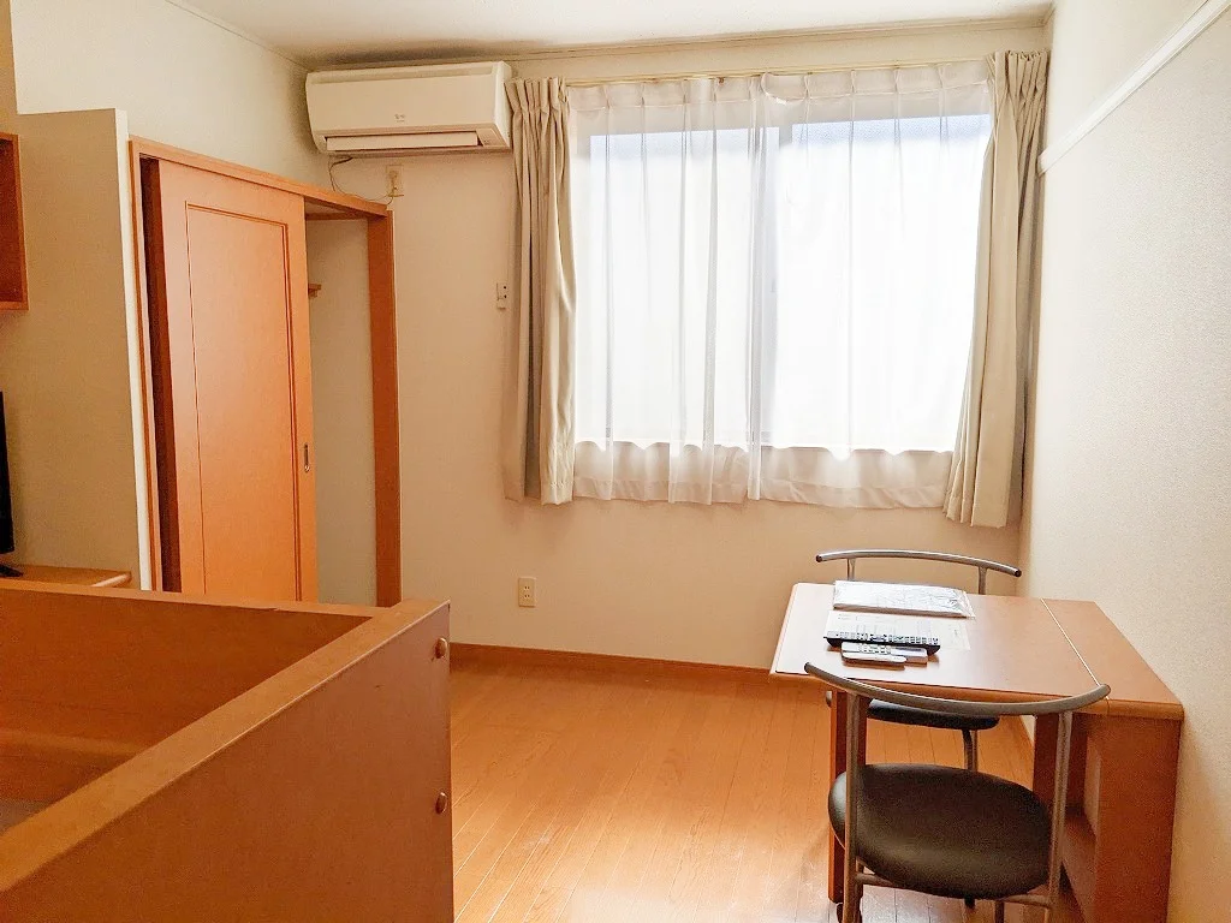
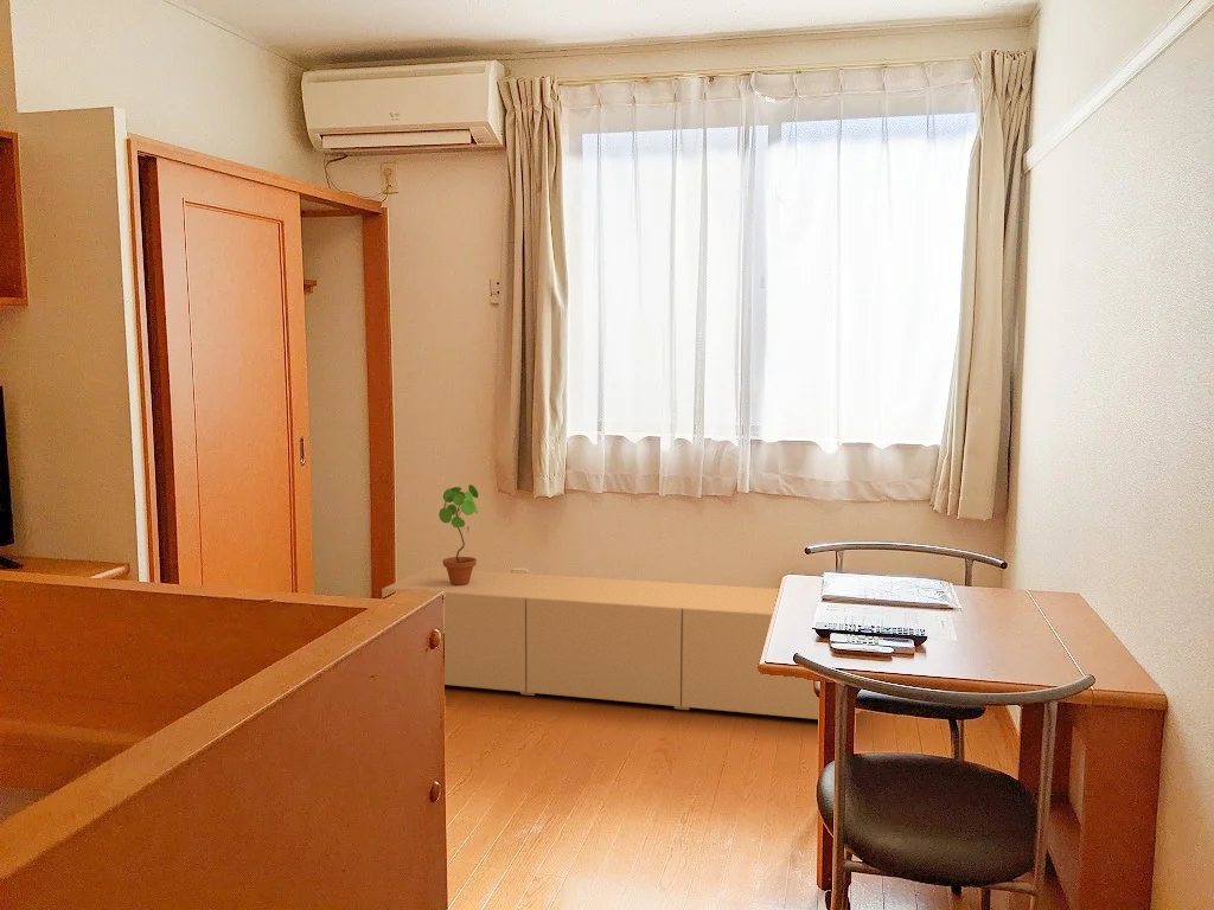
+ potted plant [437,483,480,585]
+ sideboard [381,566,819,720]
